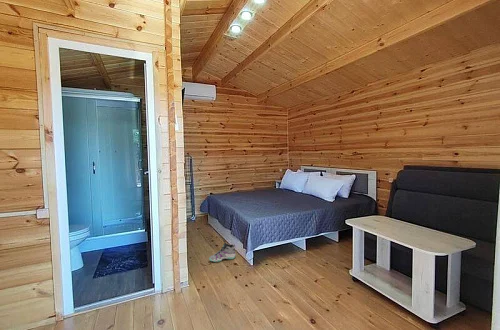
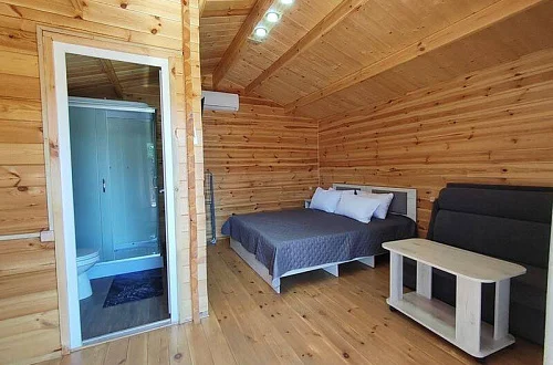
- sneaker [208,239,237,263]
